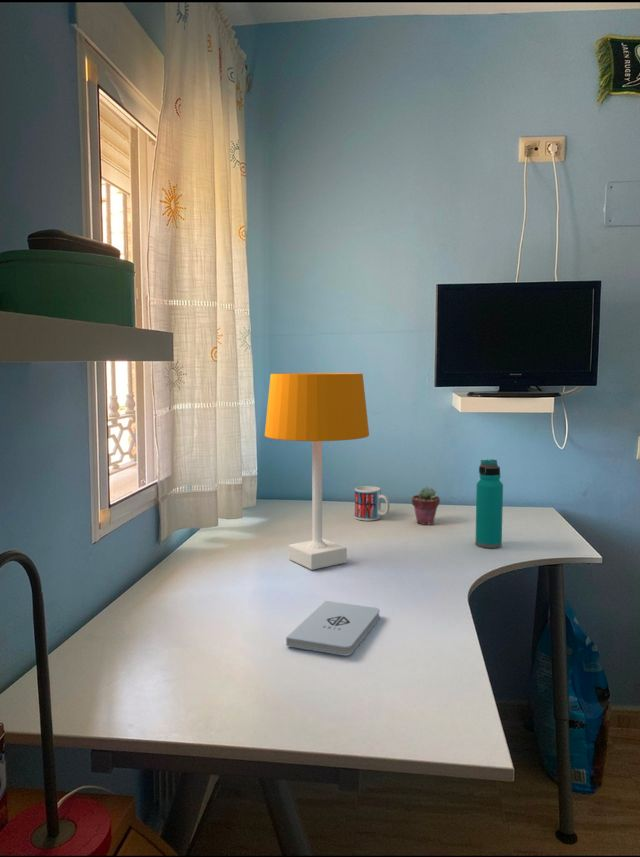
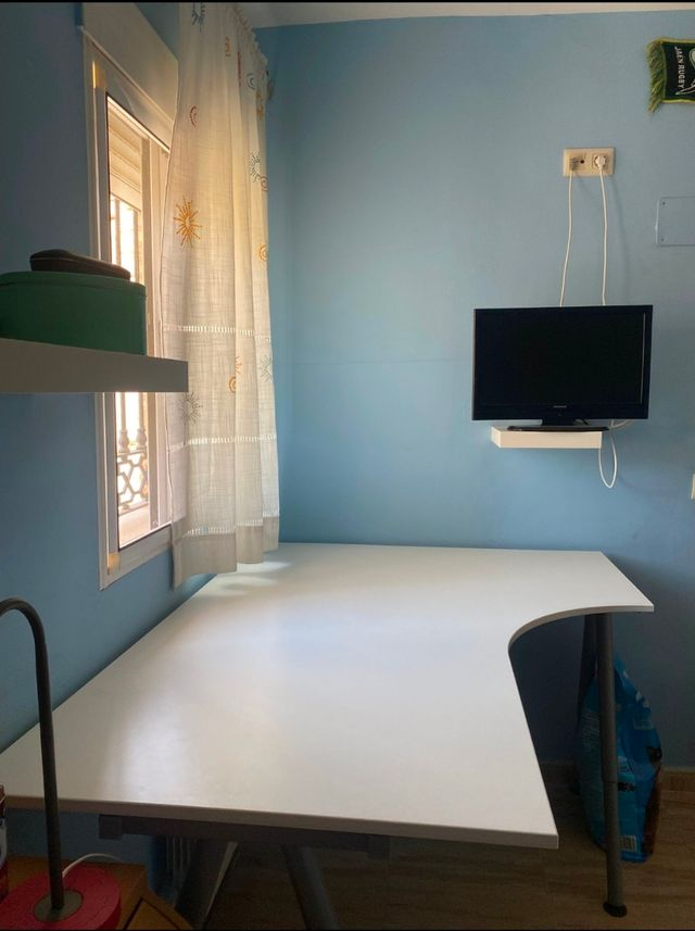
- notepad [285,600,381,656]
- water bottle [474,458,504,549]
- desk lamp [264,372,370,571]
- mug [354,485,391,522]
- potted succulent [411,486,441,526]
